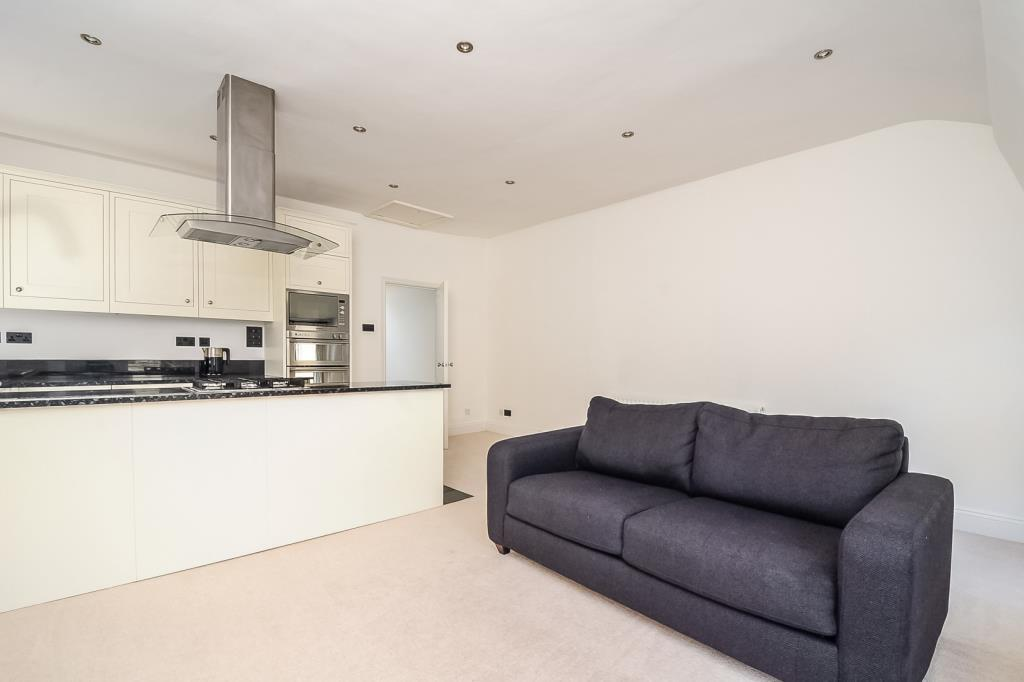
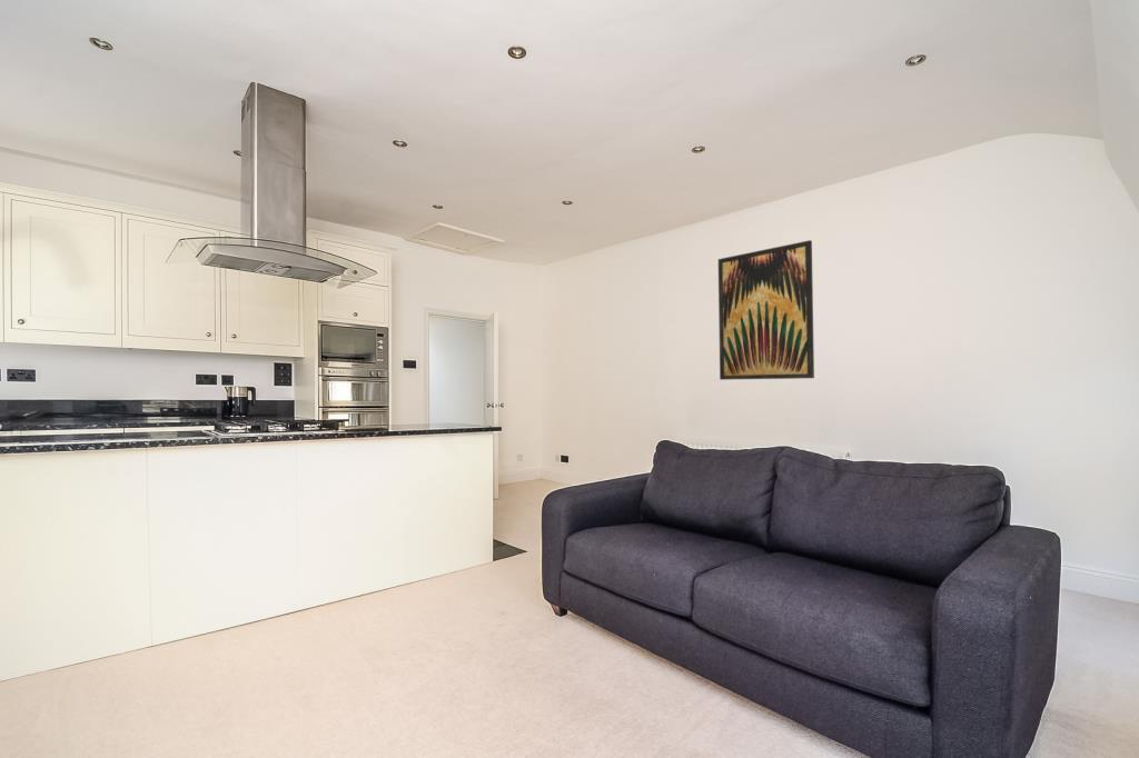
+ wall art [717,239,815,381]
